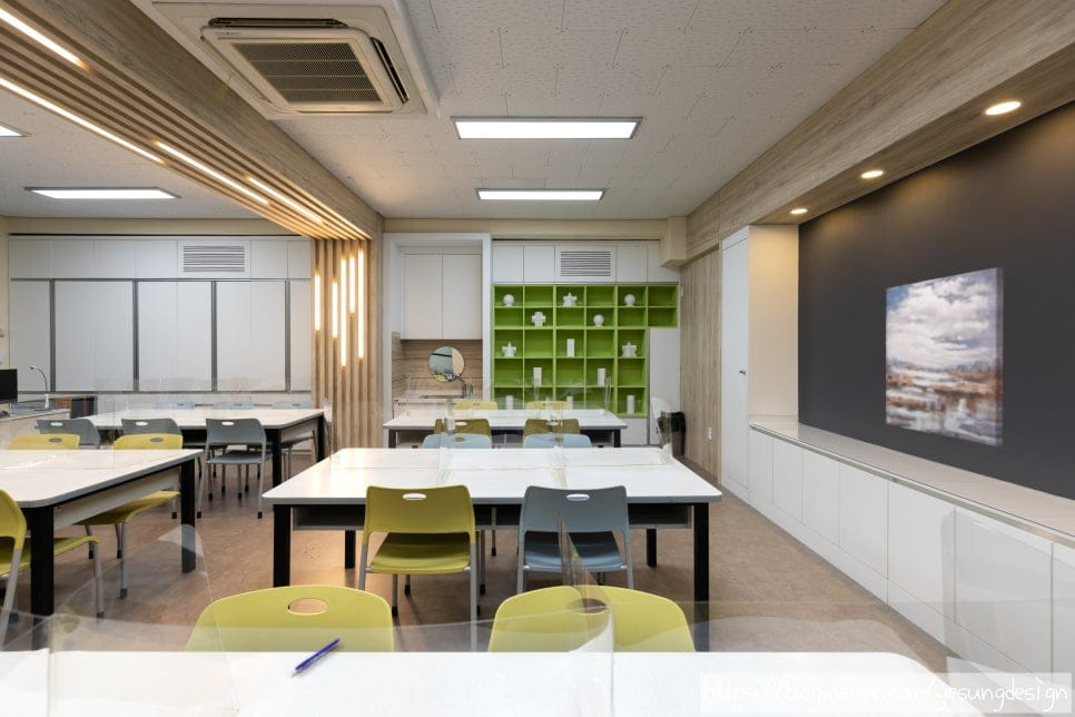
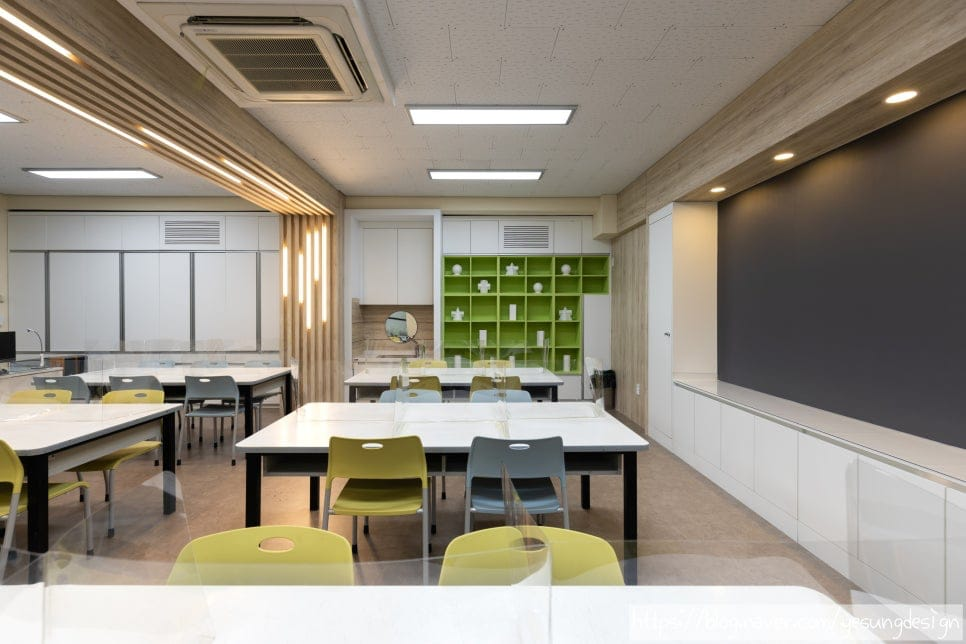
- wall art [885,266,1004,448]
- pen [294,638,342,671]
